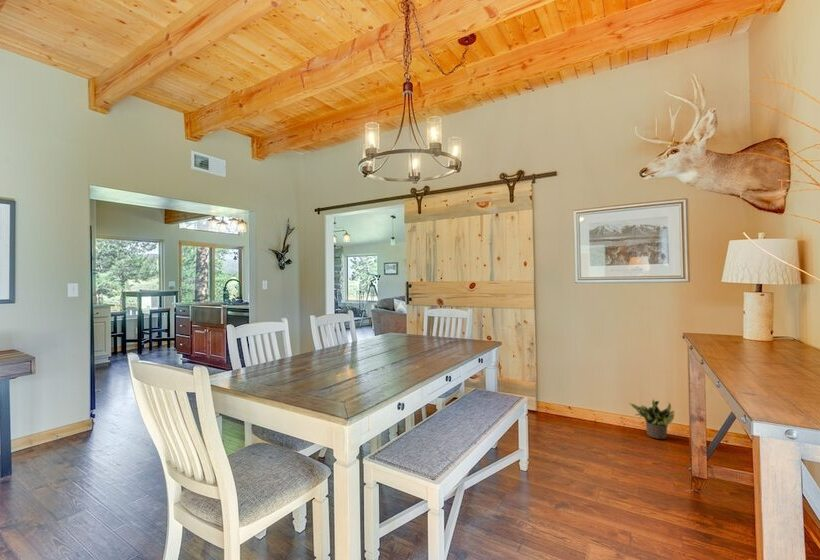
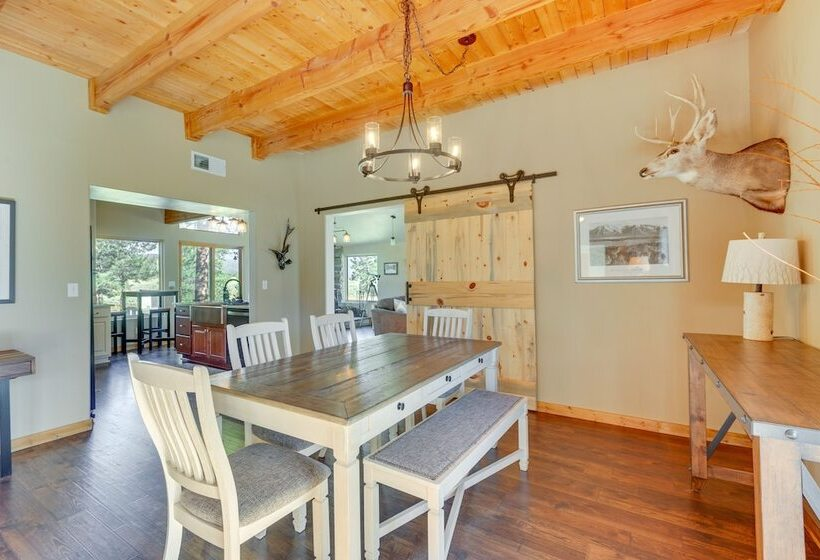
- potted plant [627,398,675,440]
